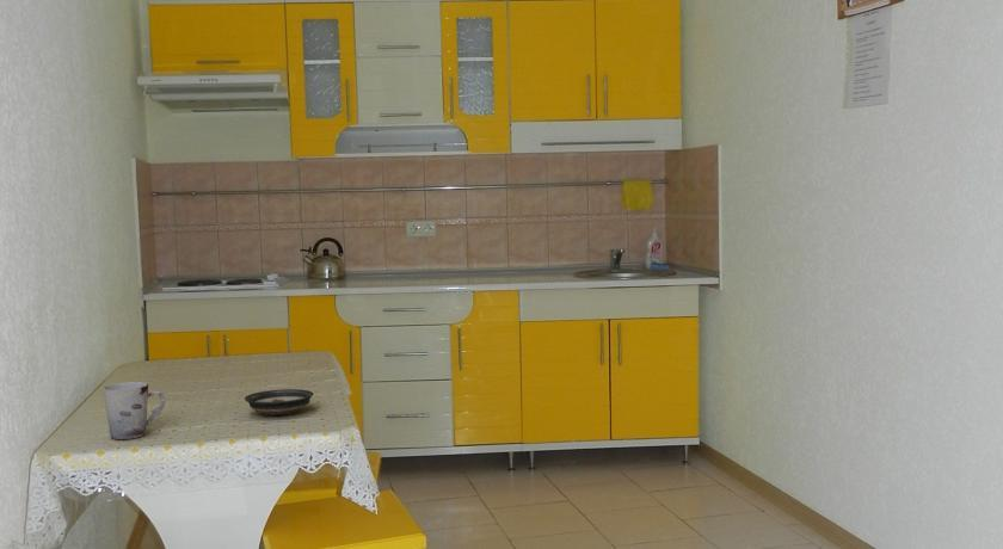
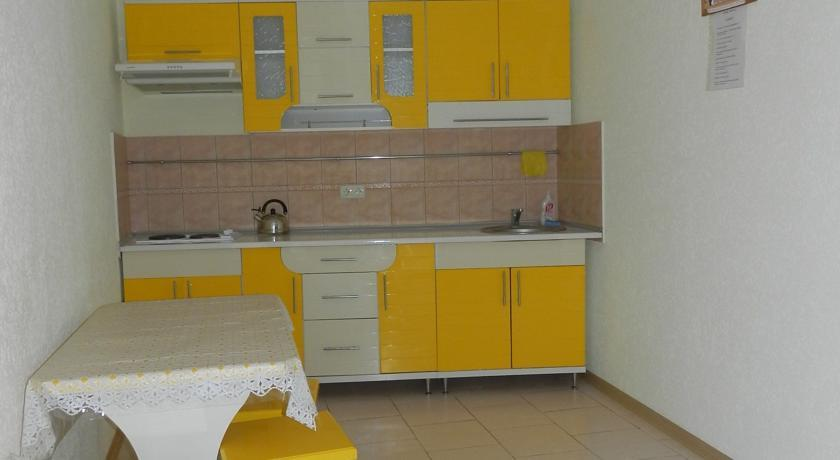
- saucer [244,388,315,415]
- cup [101,381,166,440]
